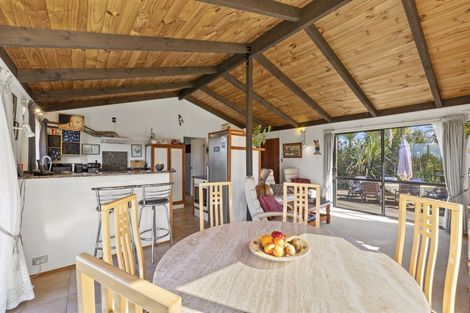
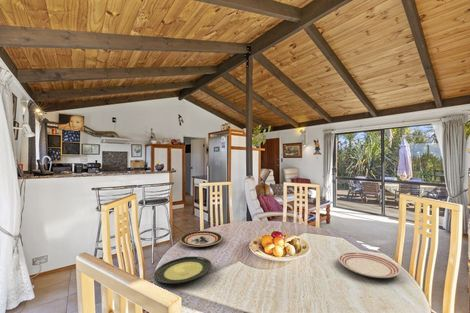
+ plate [153,256,212,285]
+ dinner plate [337,251,401,279]
+ plate [180,230,223,248]
